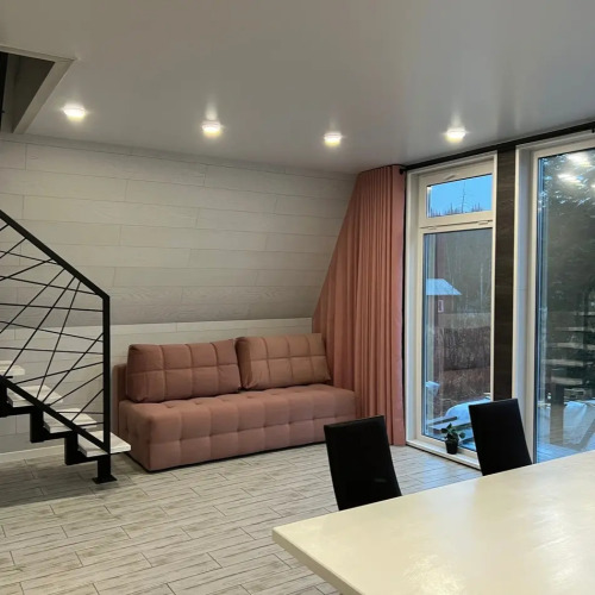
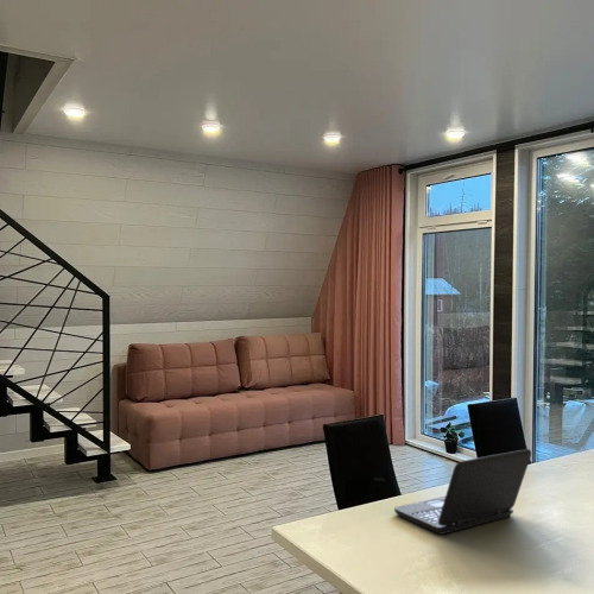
+ laptop [393,448,532,536]
